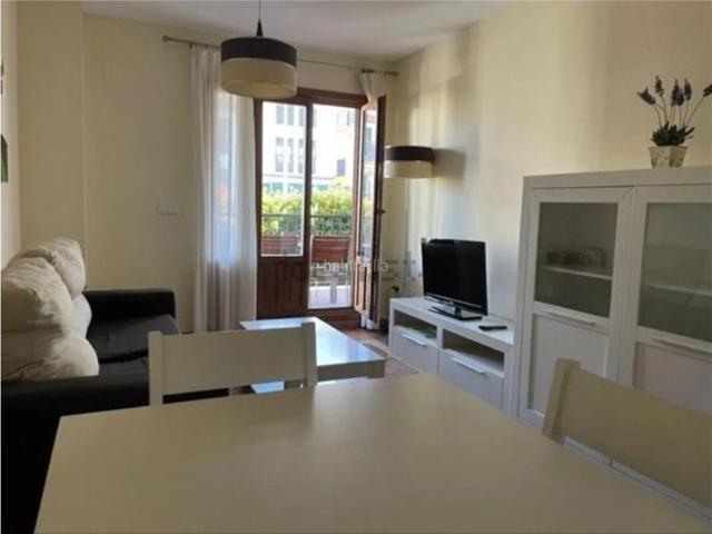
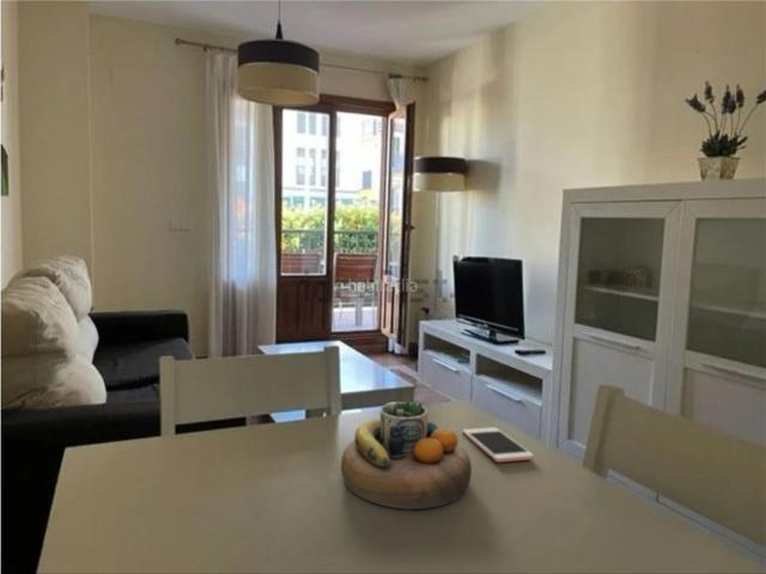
+ decorative bowl [340,397,473,511]
+ cell phone [462,427,535,463]
